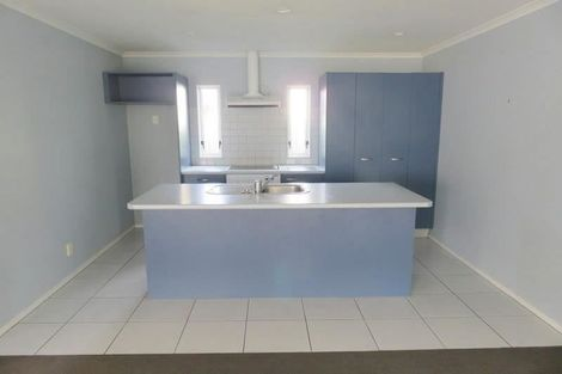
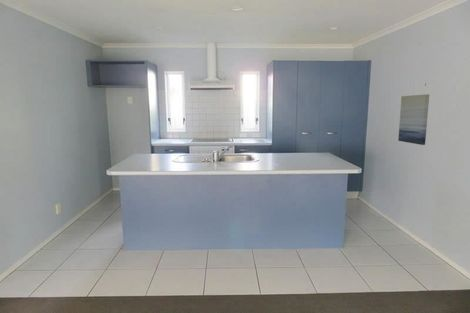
+ wall art [397,93,430,146]
